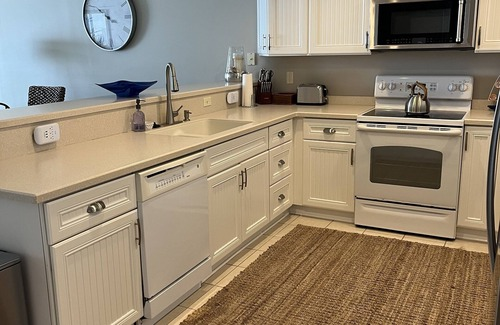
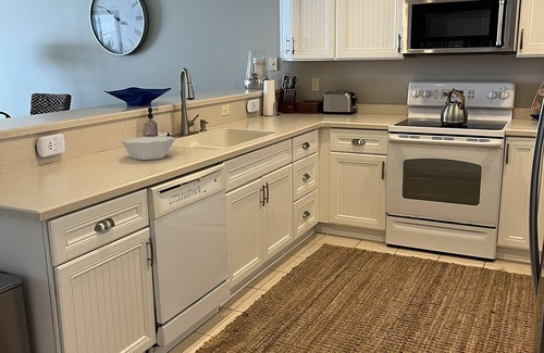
+ bowl [120,135,176,161]
